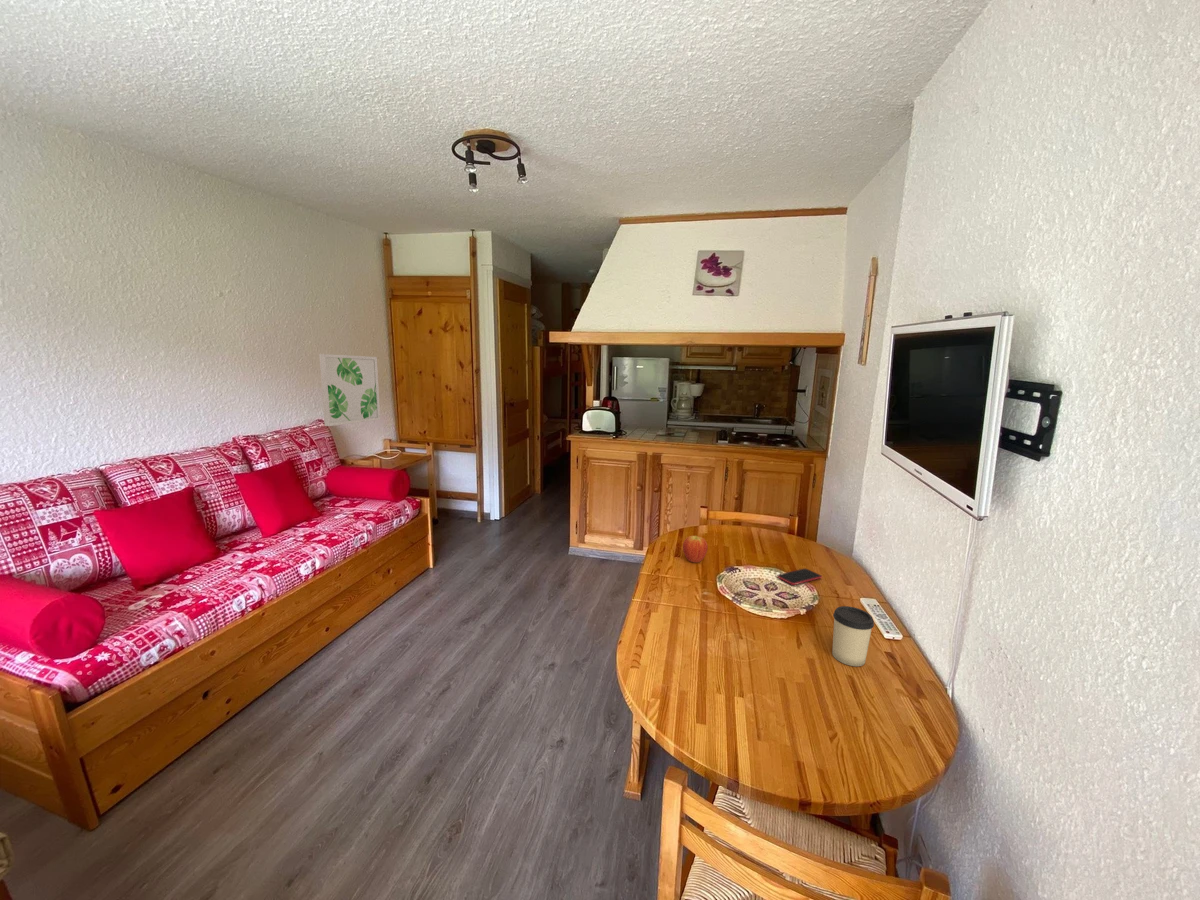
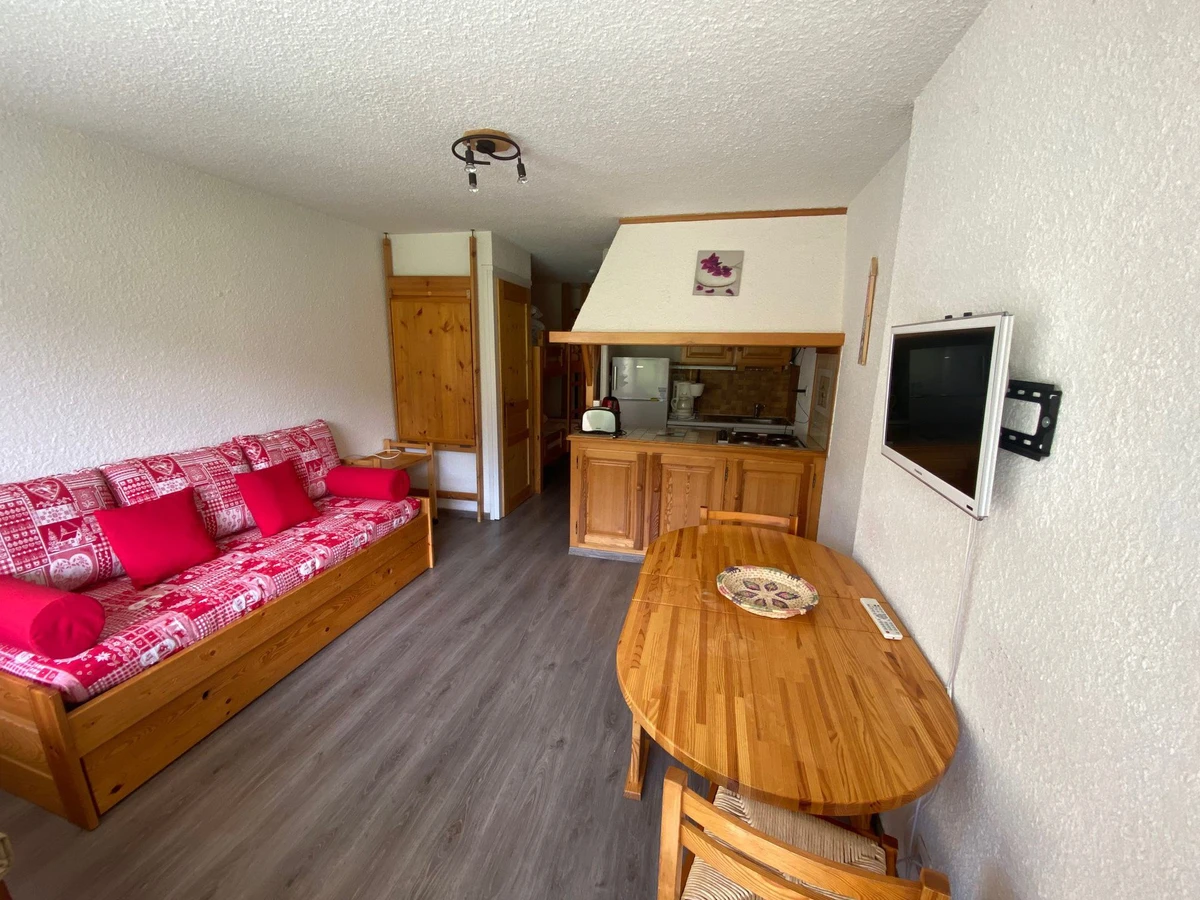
- cup [831,605,875,667]
- fruit [682,534,709,563]
- wall art [318,353,381,427]
- smartphone [776,567,823,586]
